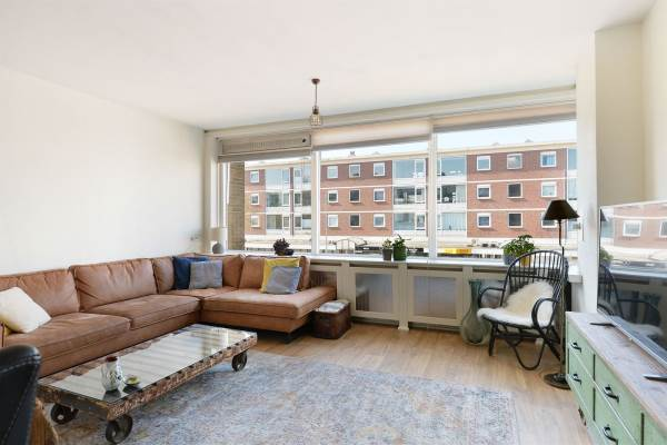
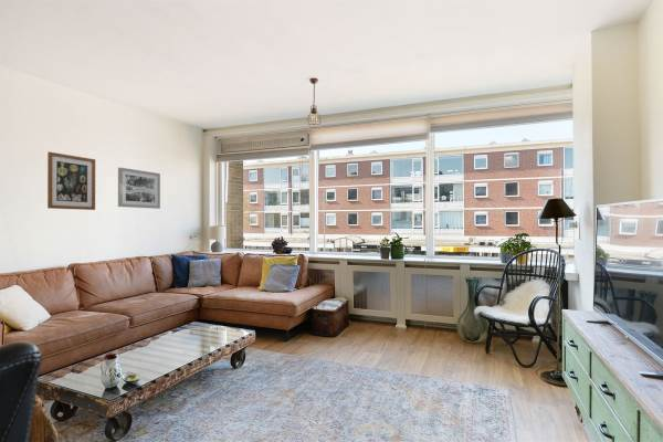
+ wall art [46,150,96,211]
+ wall art [117,167,161,210]
